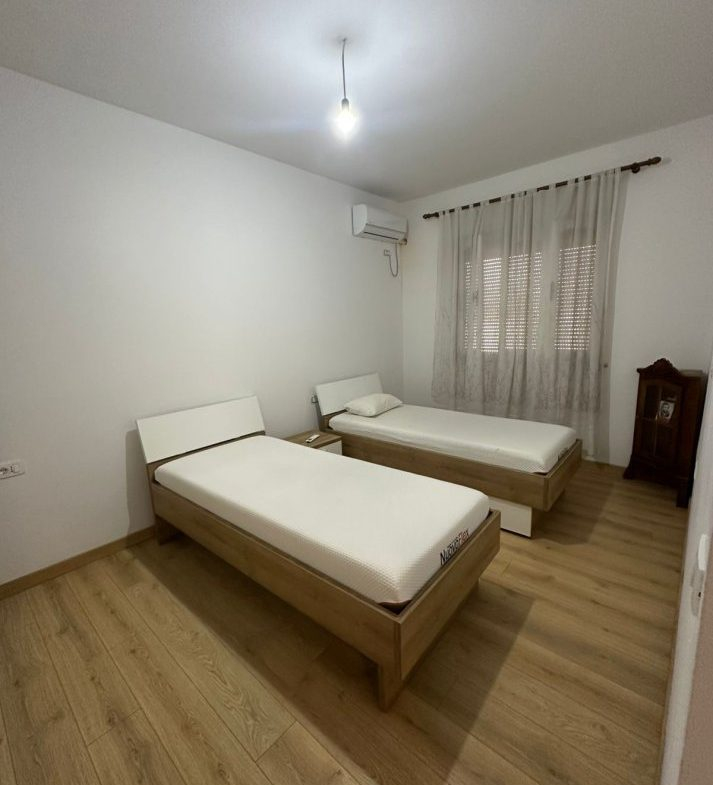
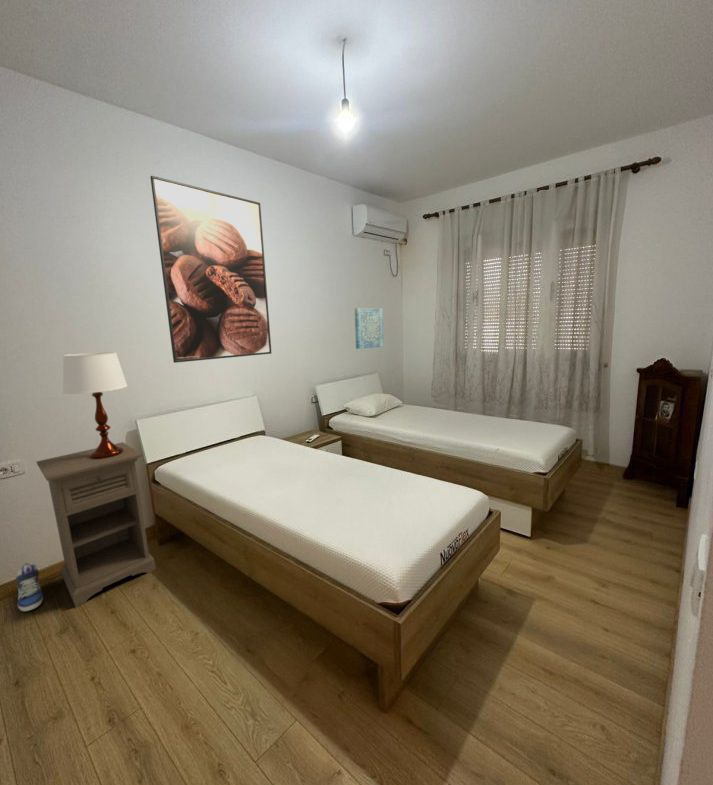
+ nightstand [35,441,157,608]
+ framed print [149,175,273,364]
+ wall art [354,307,384,350]
+ sneaker [15,562,44,612]
+ table lamp [62,351,128,459]
